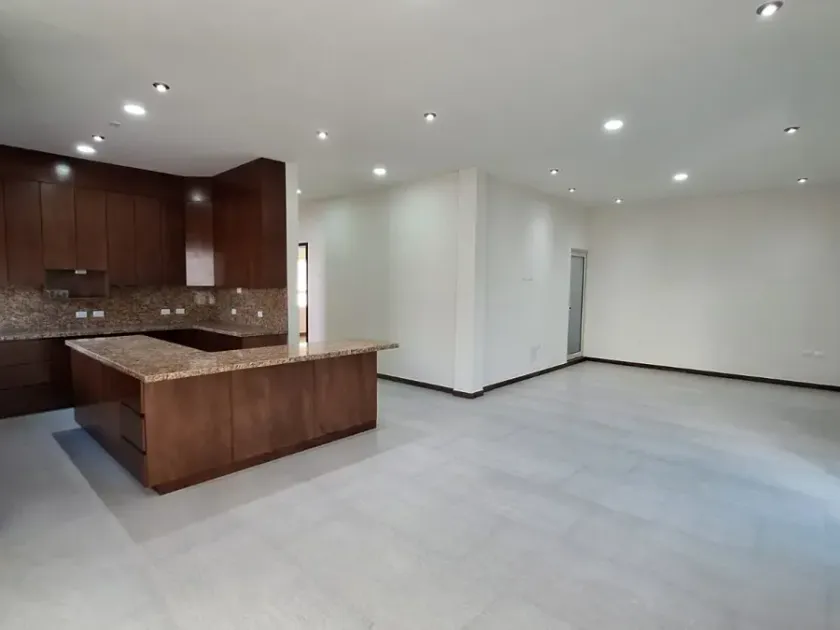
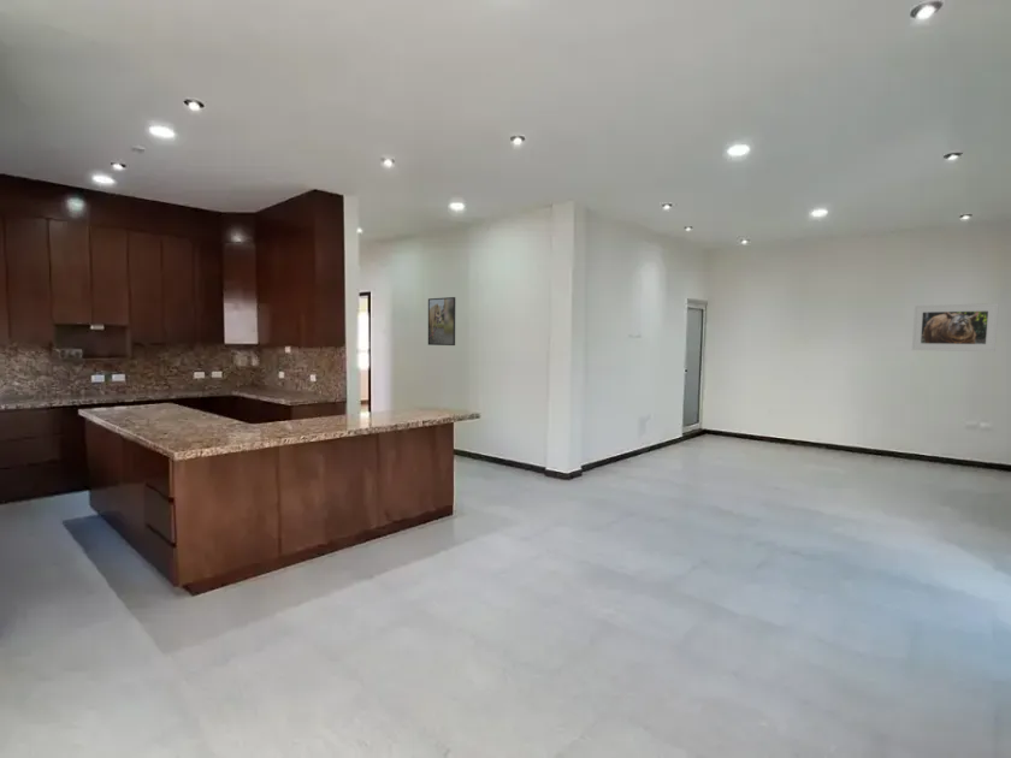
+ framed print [427,296,456,347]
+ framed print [911,302,1000,353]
